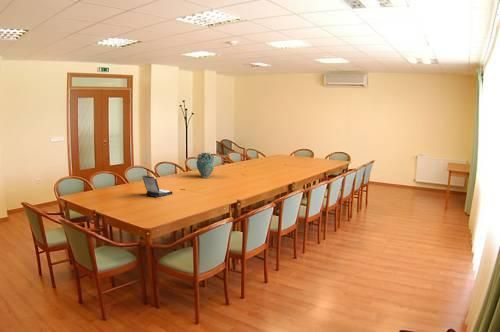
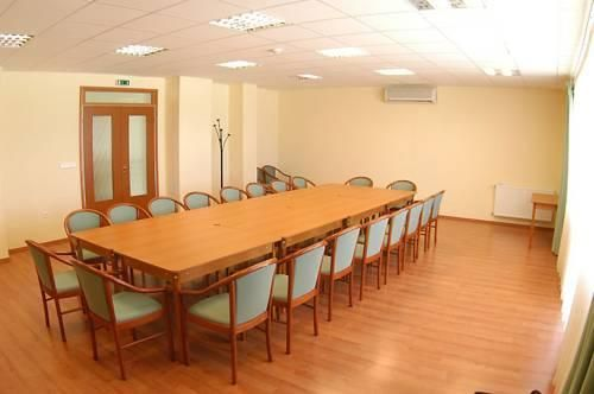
- vase [196,152,216,179]
- laptop [141,174,174,198]
